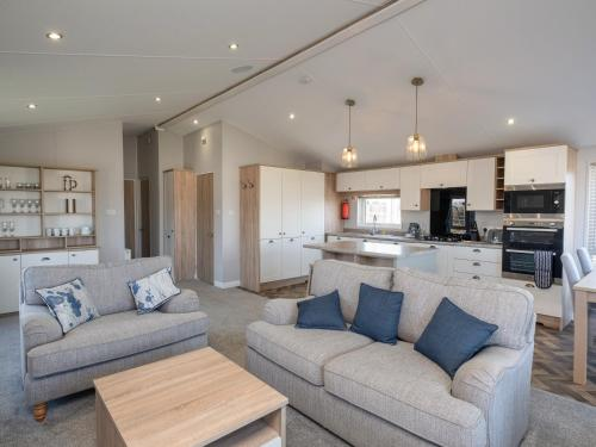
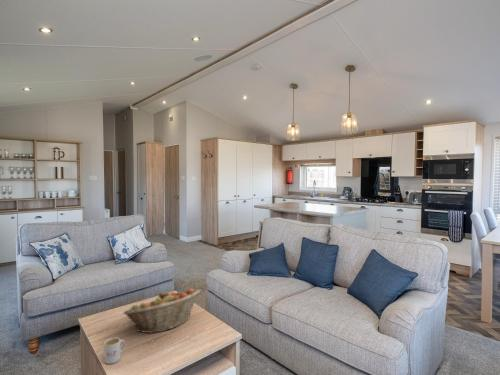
+ mug [103,336,126,365]
+ fruit basket [122,288,201,334]
